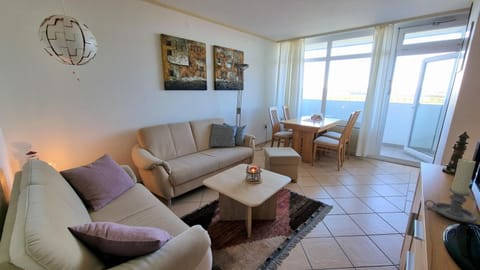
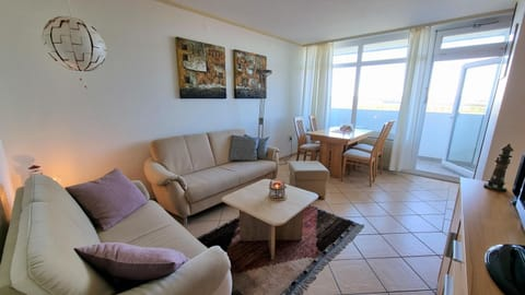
- candle holder [423,158,480,223]
